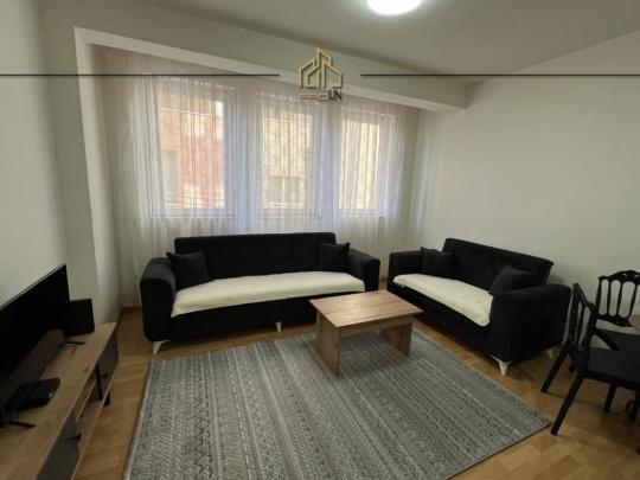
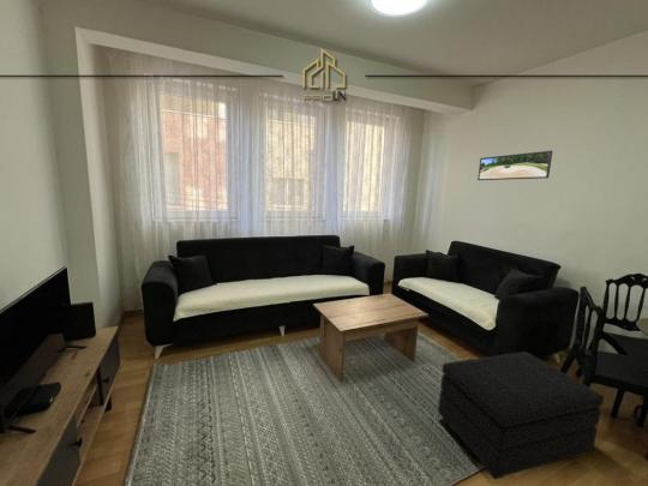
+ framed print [476,149,553,181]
+ footstool [437,350,605,480]
